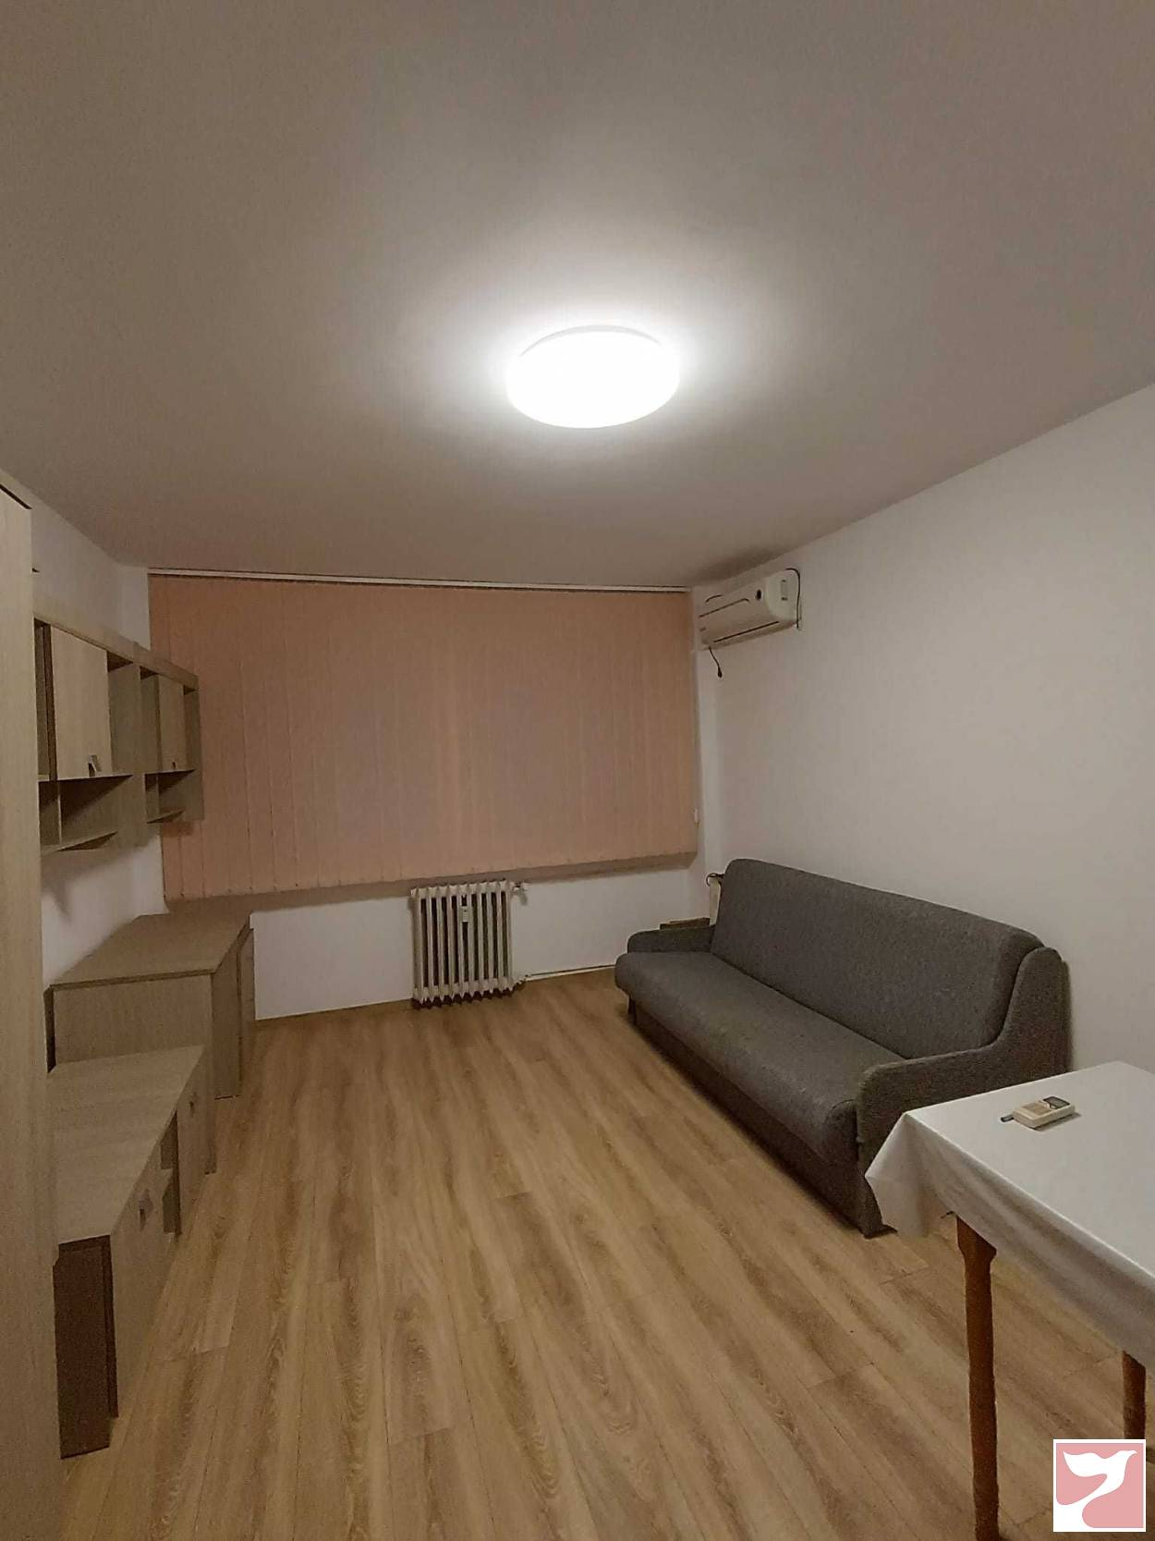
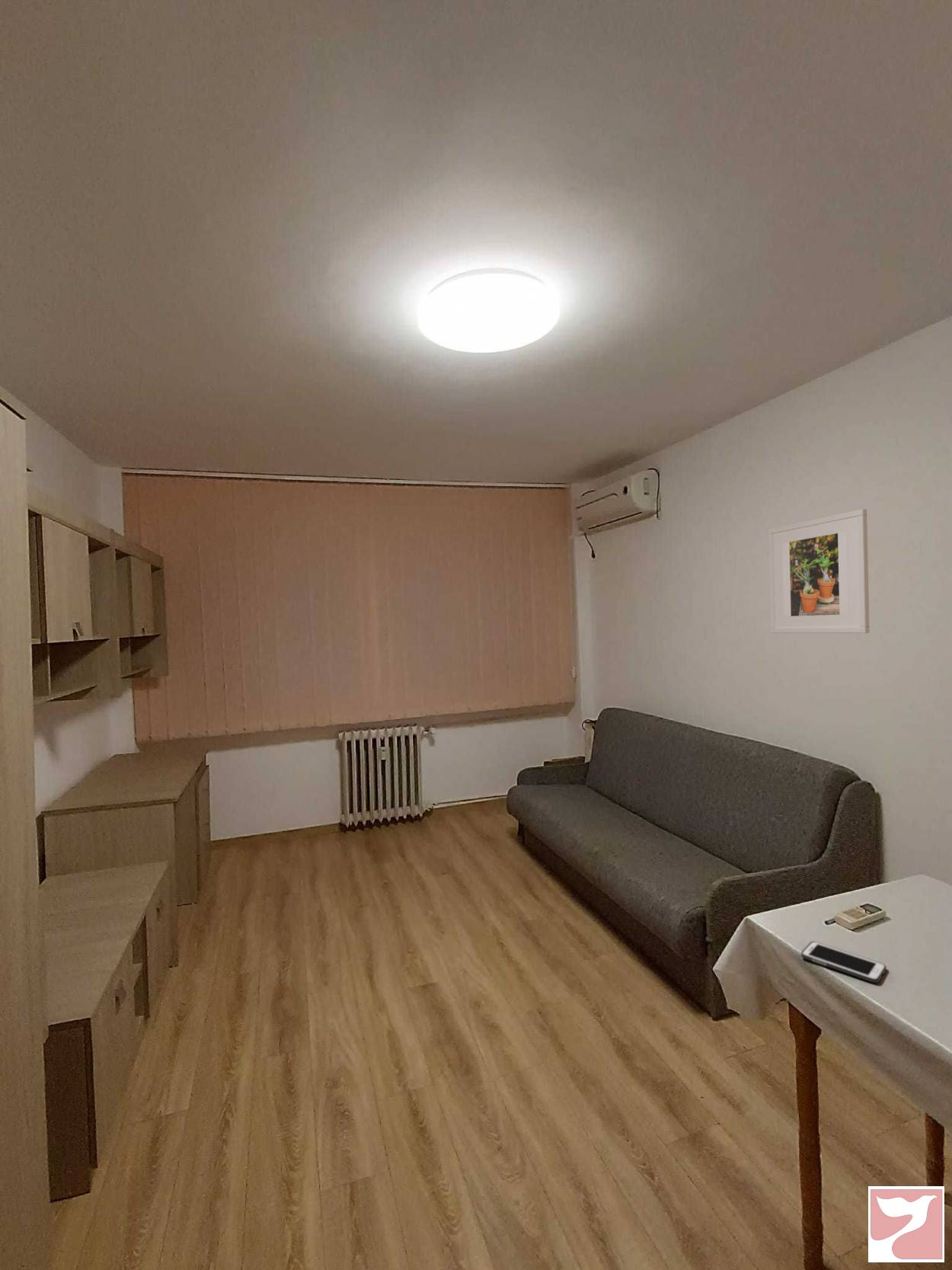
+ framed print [768,508,870,634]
+ cell phone [800,940,887,984]
